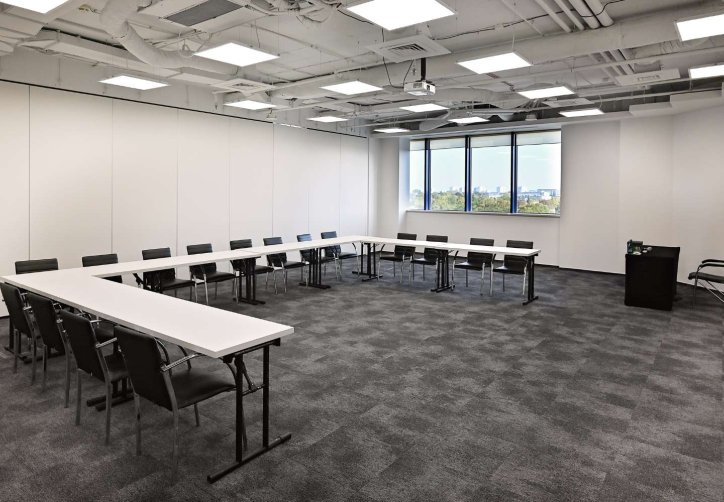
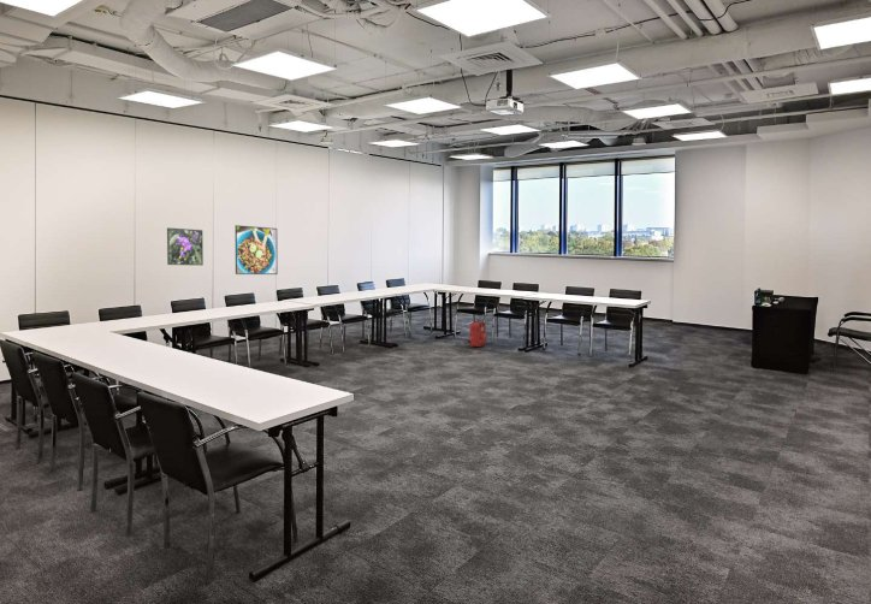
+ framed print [166,226,205,267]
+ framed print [235,224,279,276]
+ backpack [466,319,487,348]
